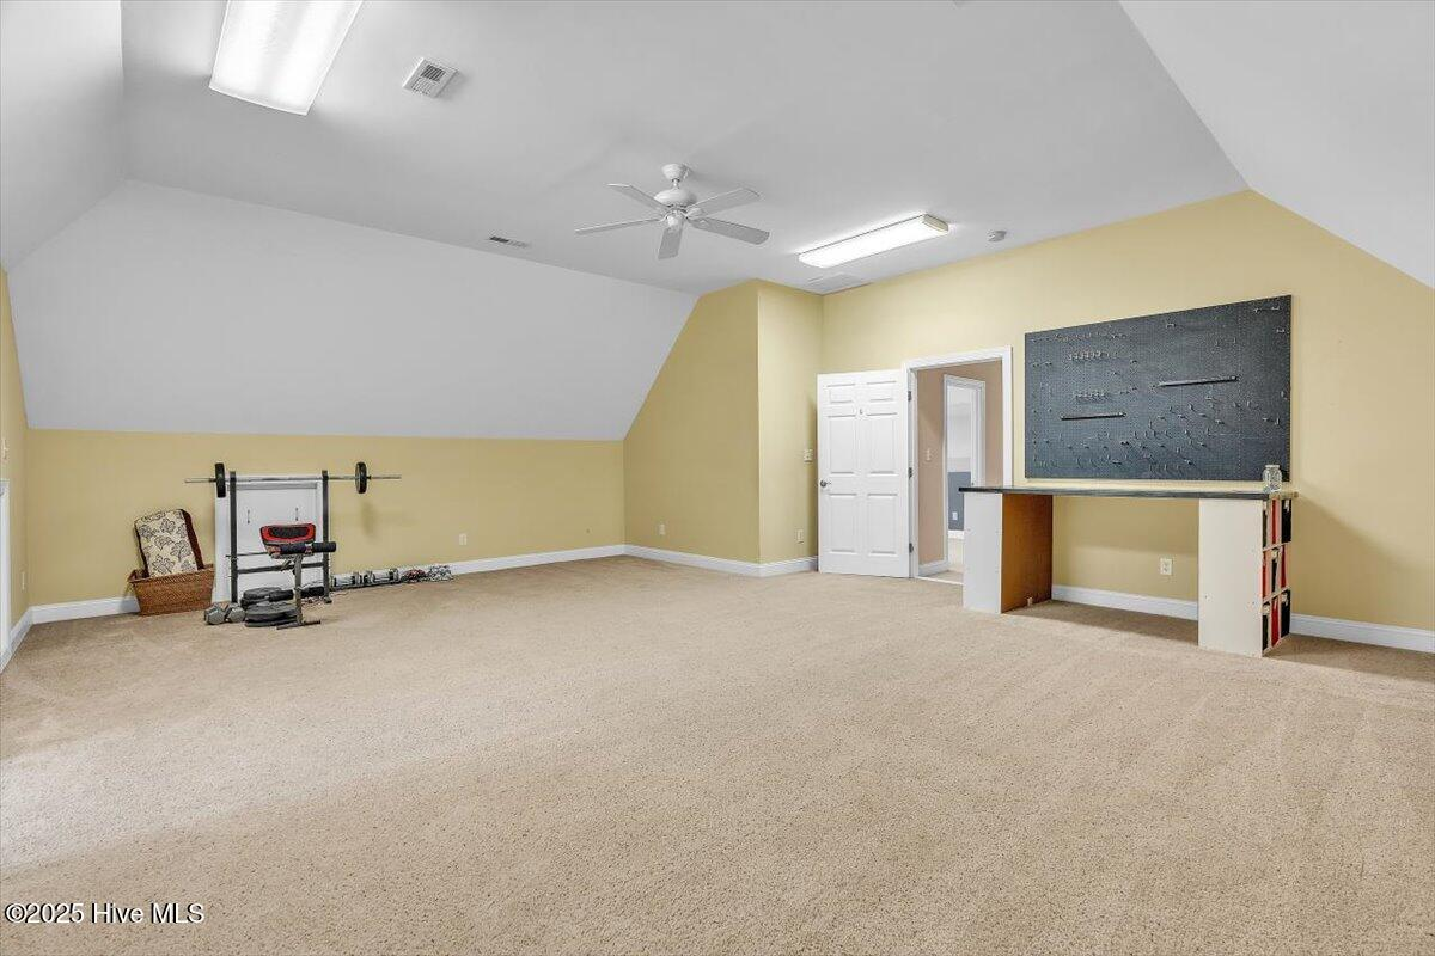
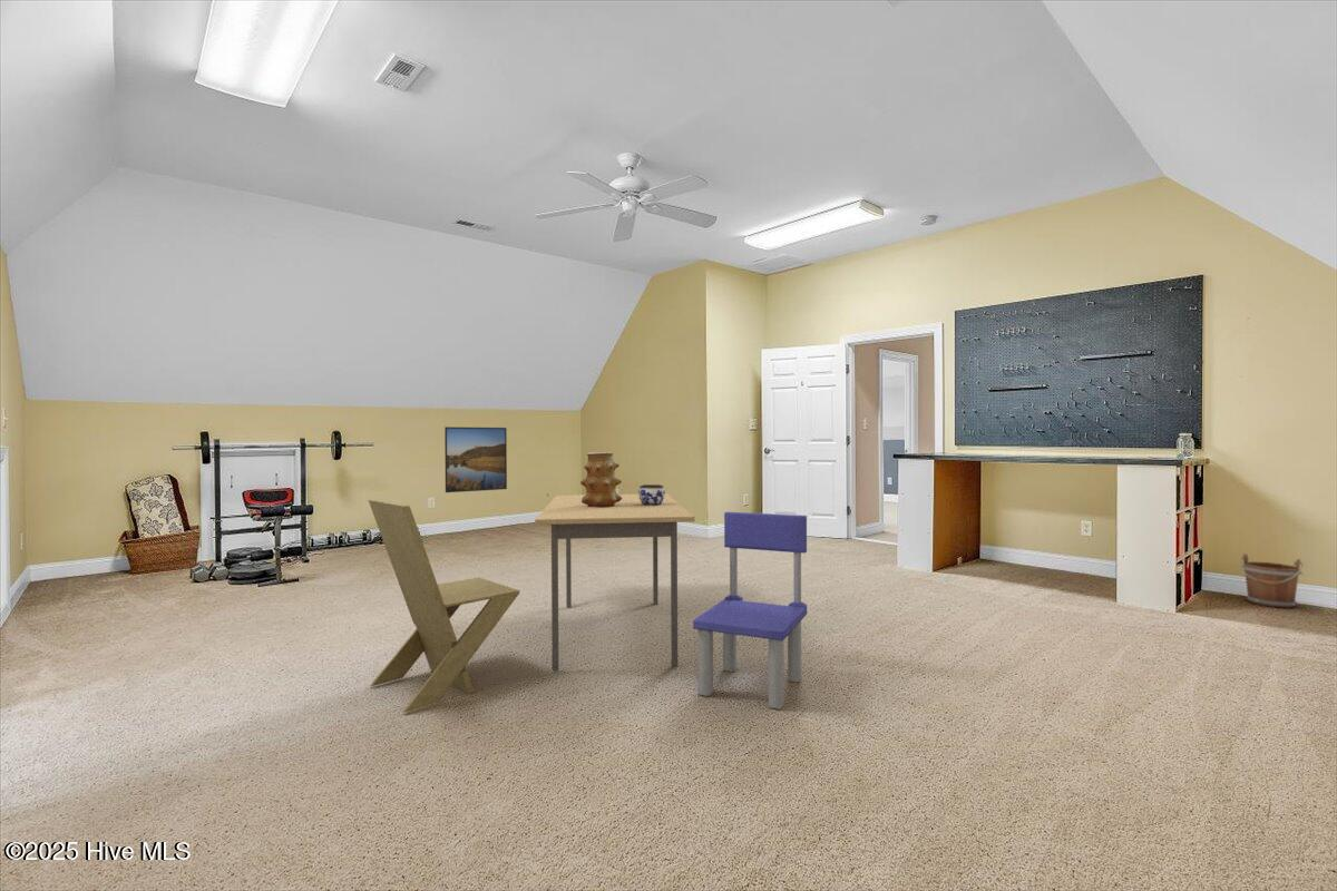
+ bucket [1239,552,1304,609]
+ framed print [443,425,508,493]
+ jar [637,483,666,506]
+ chair [692,511,808,711]
+ chair [368,499,520,714]
+ vase [579,451,623,507]
+ dining table [534,492,696,673]
